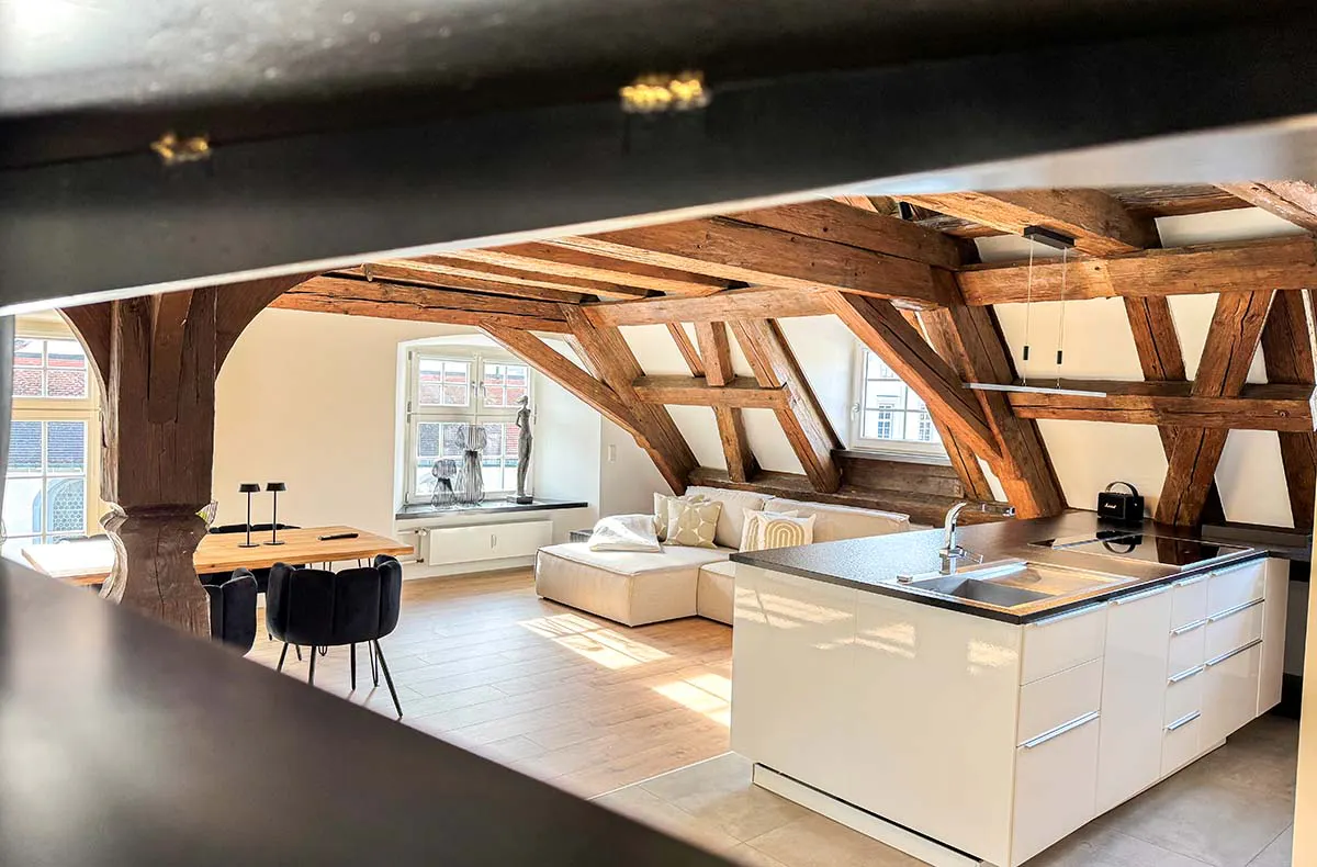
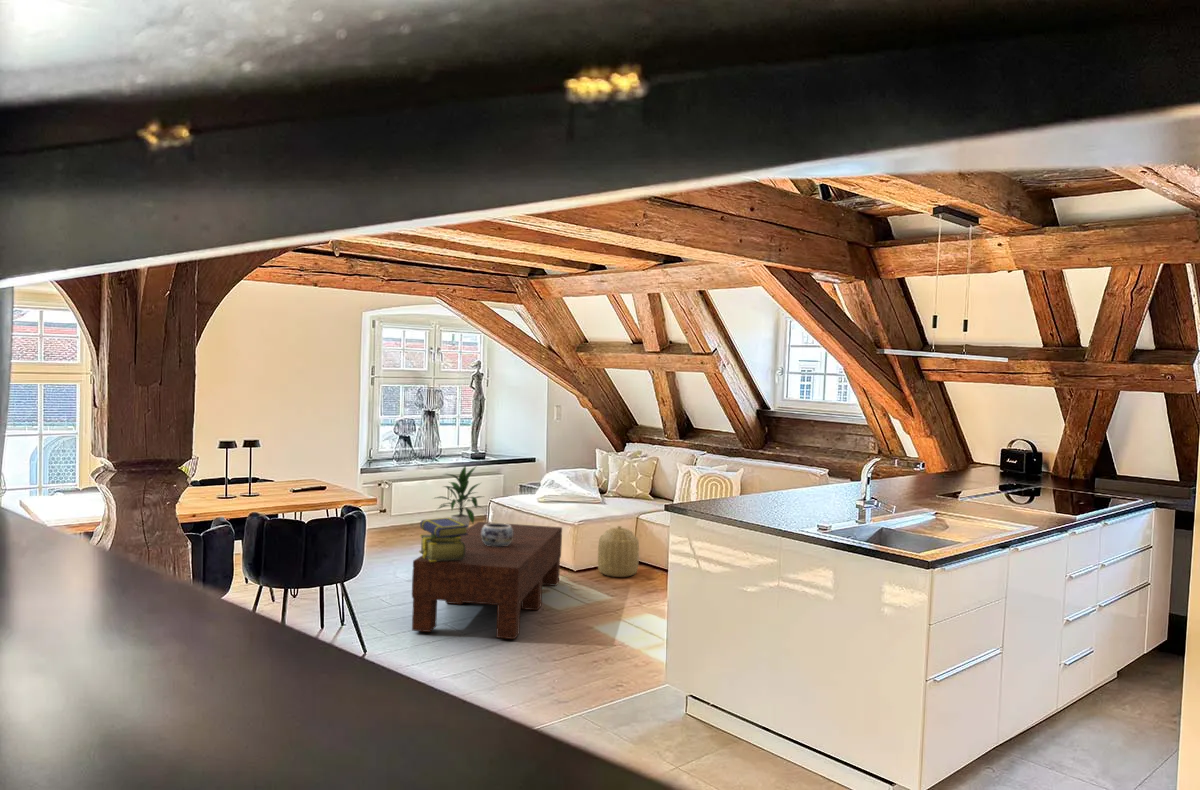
+ stack of books [418,516,469,562]
+ coffee table [411,521,563,640]
+ basket [597,525,640,578]
+ decorative bowl [481,522,513,547]
+ indoor plant [432,464,485,529]
